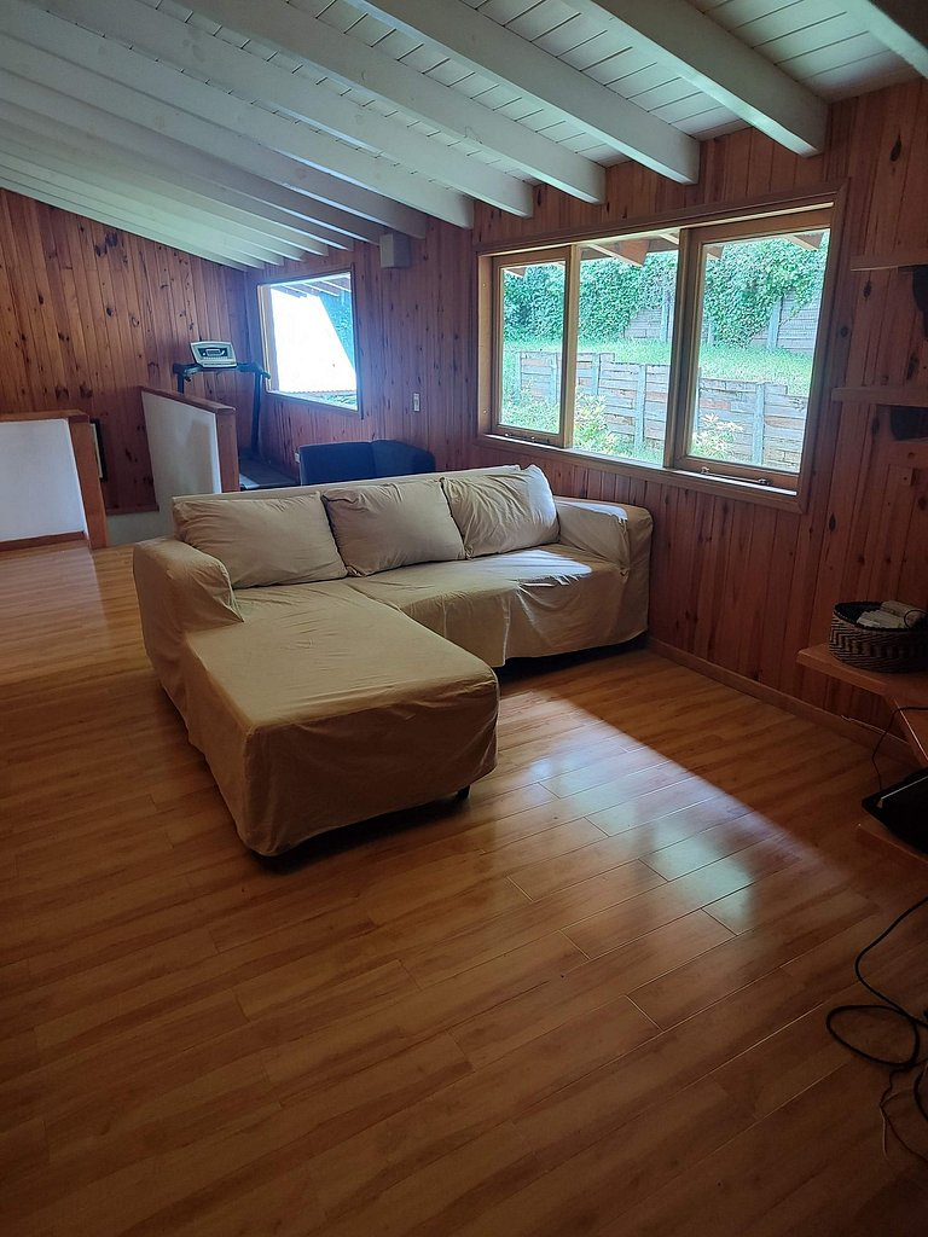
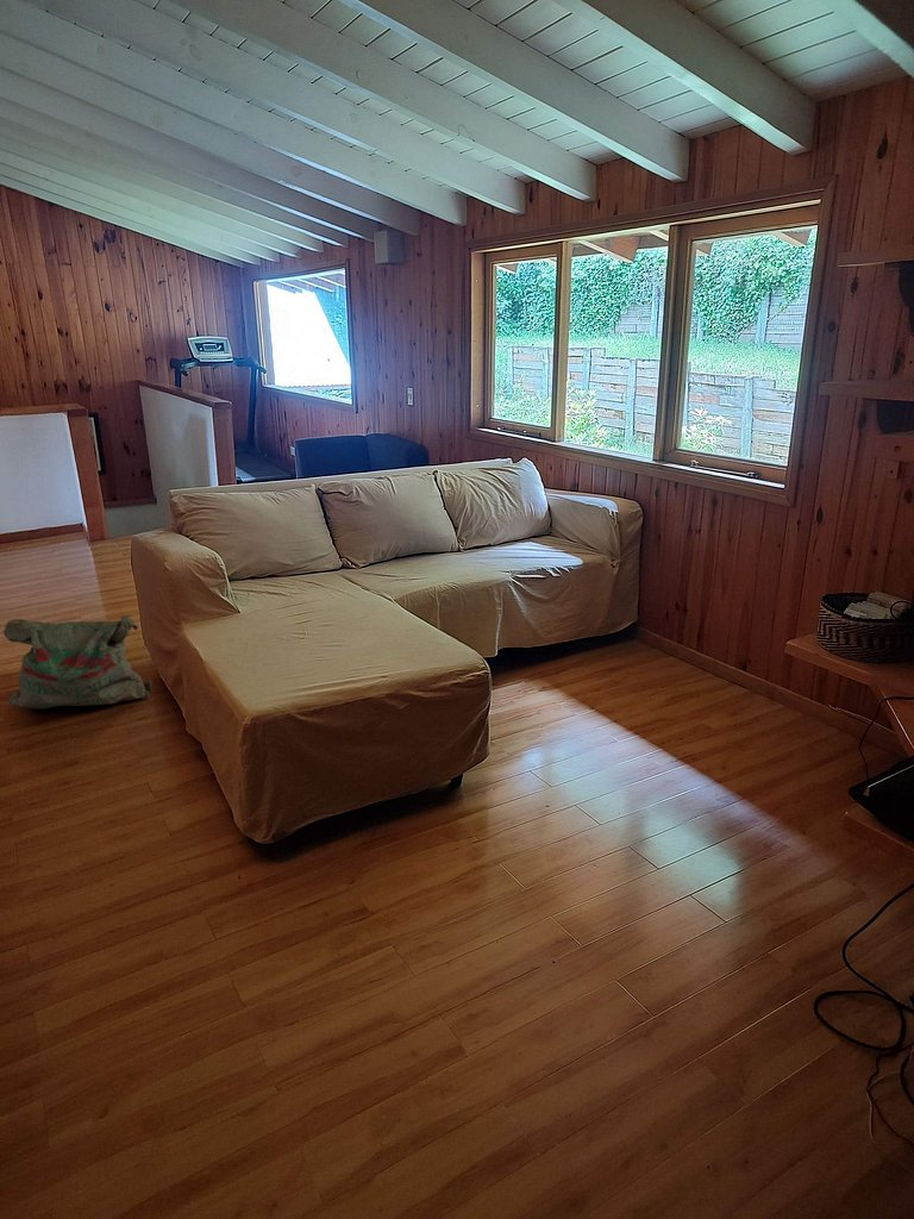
+ bag [2,614,154,711]
